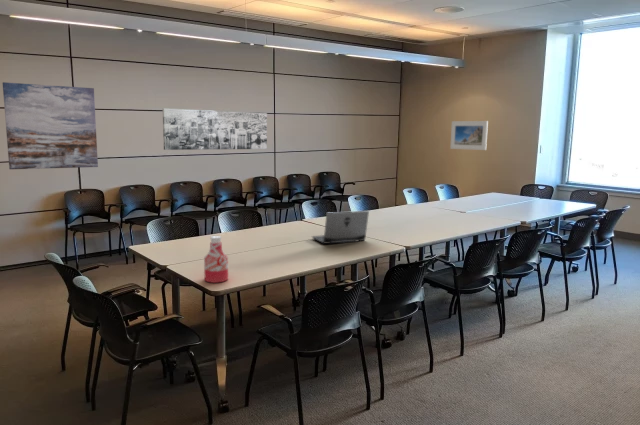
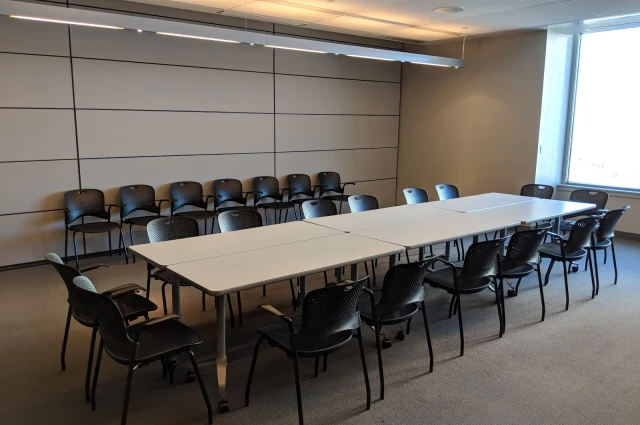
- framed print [449,120,489,151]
- wall art [2,81,99,170]
- wall art [162,108,268,151]
- bottle [203,235,229,284]
- laptop computer [311,210,370,245]
